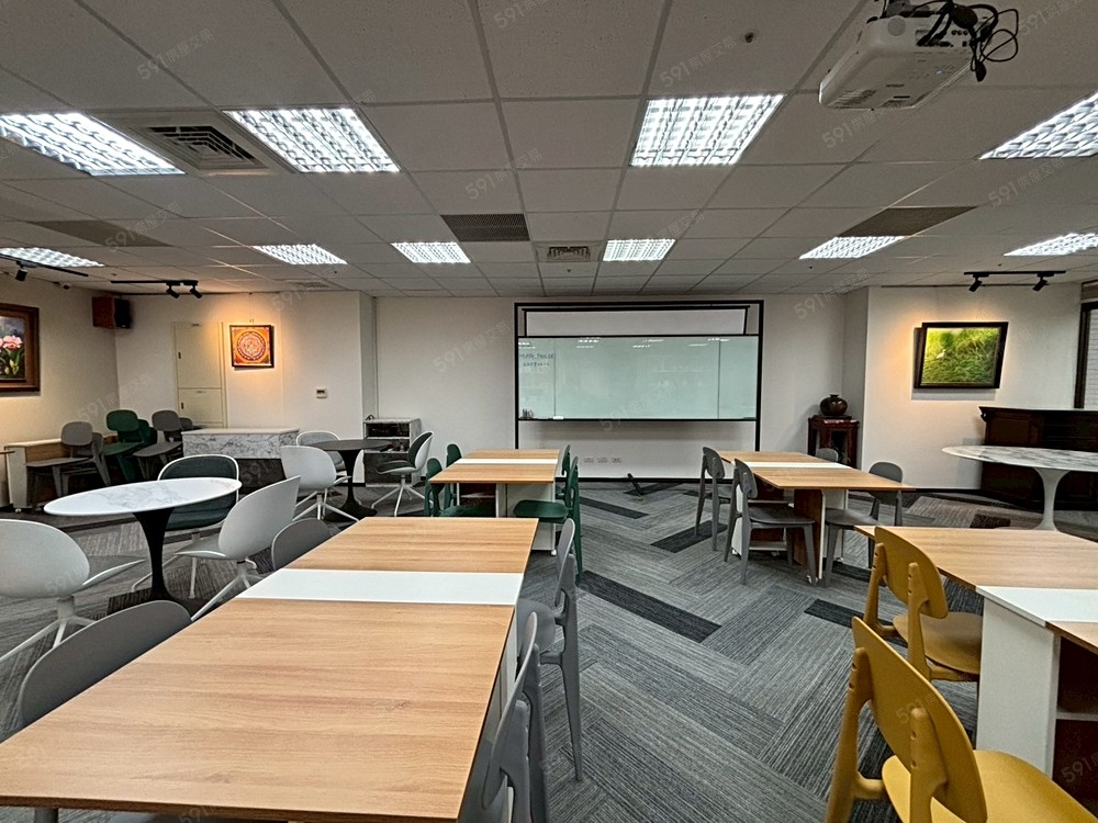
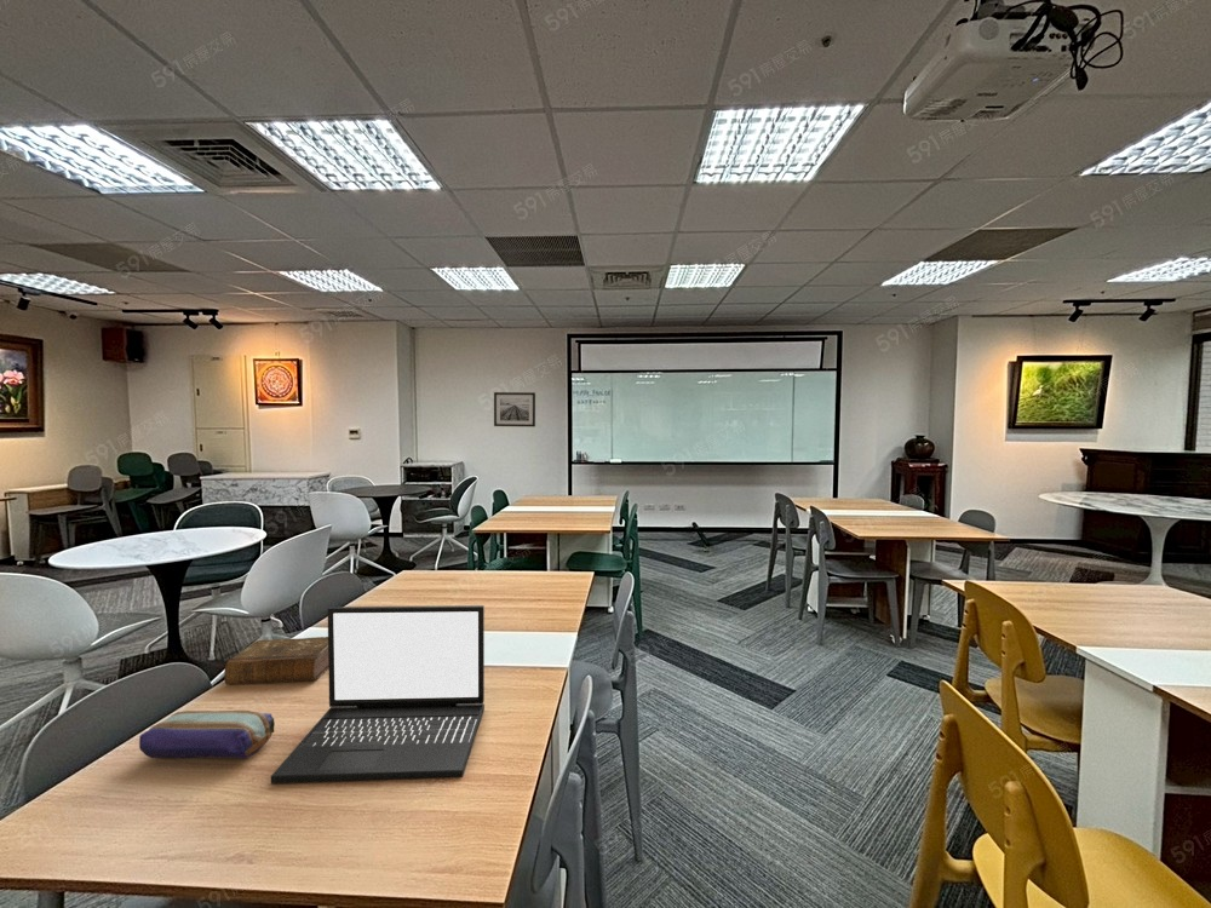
+ pencil case [138,709,276,759]
+ wall art [493,391,536,427]
+ laptop [270,604,486,785]
+ book [223,636,328,685]
